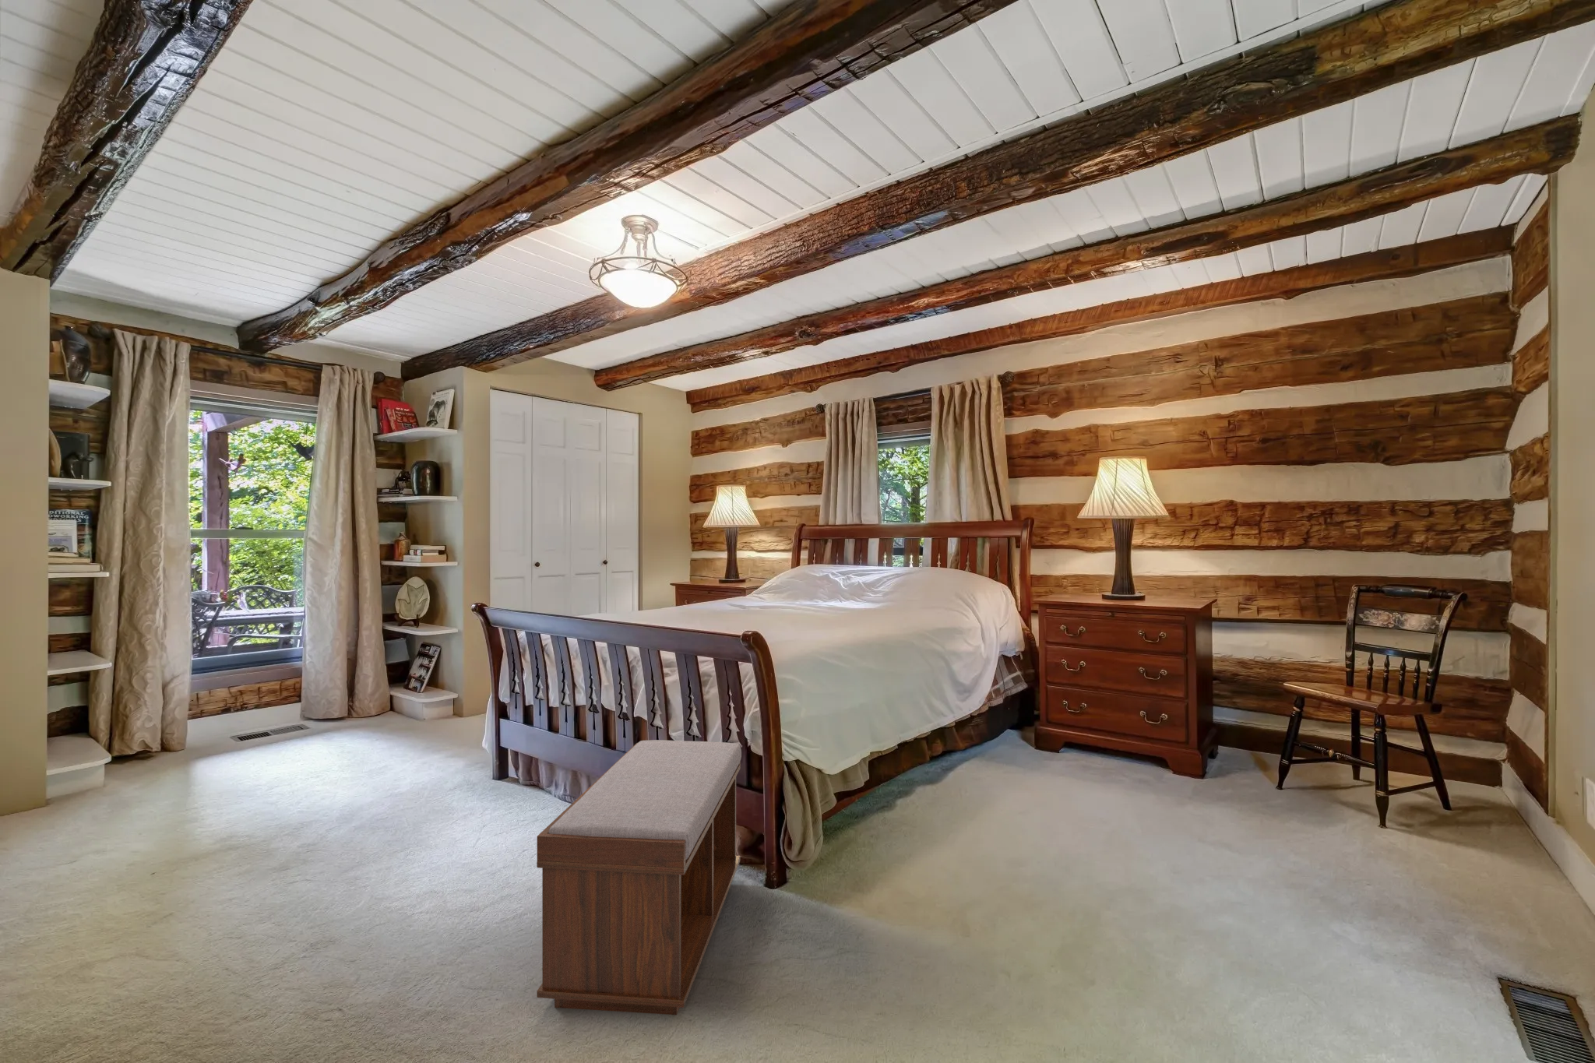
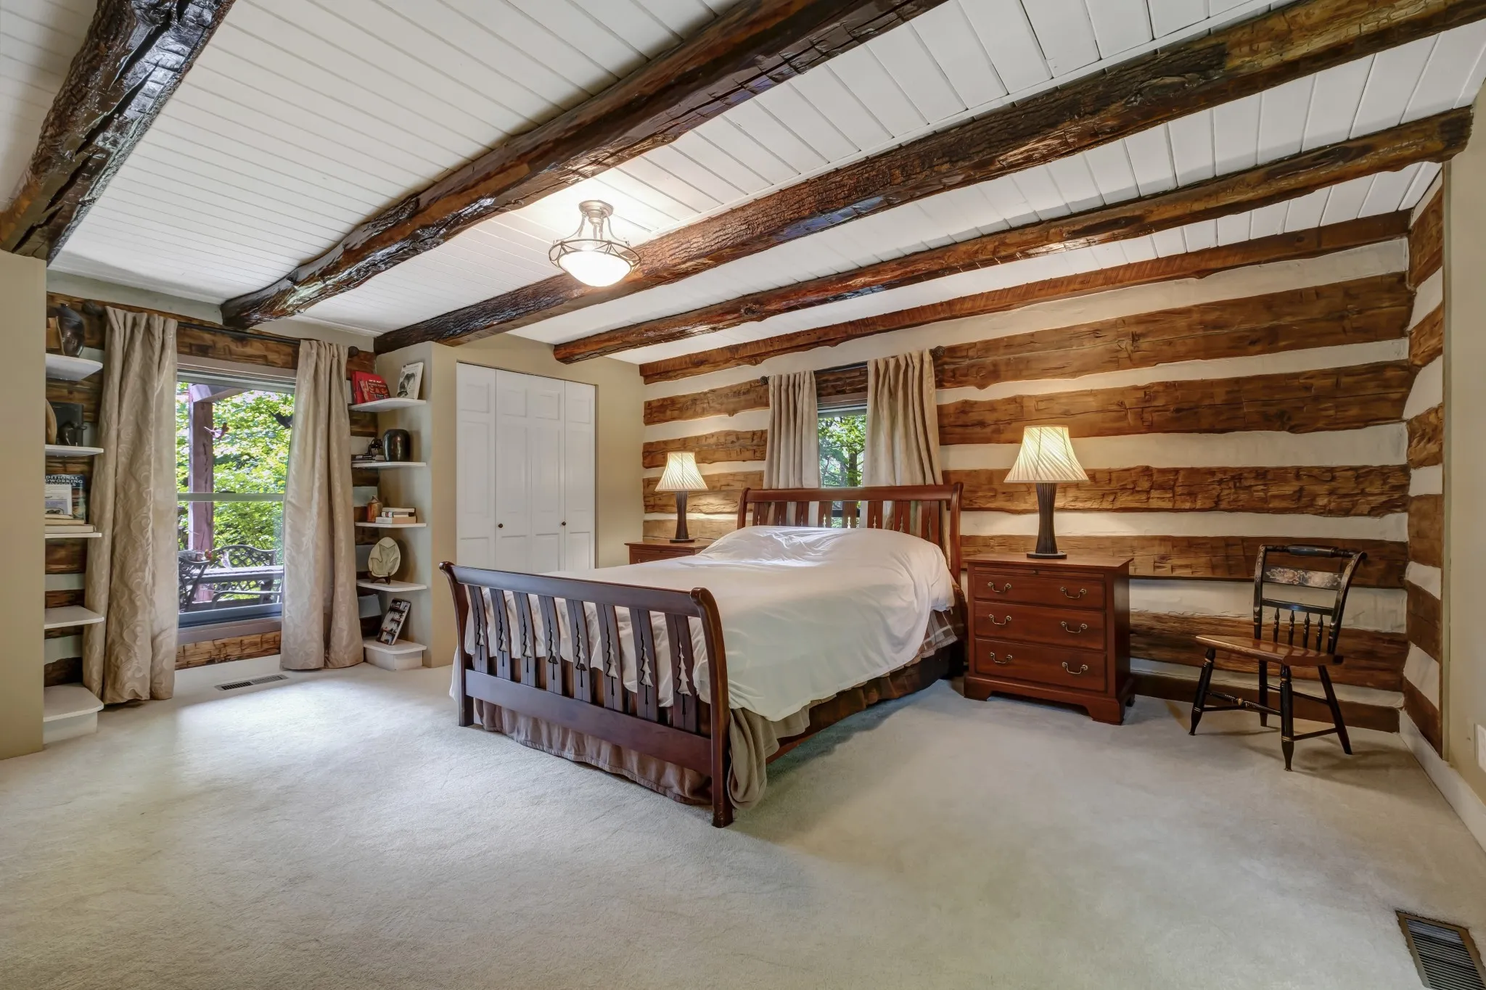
- bench [536,739,742,1016]
